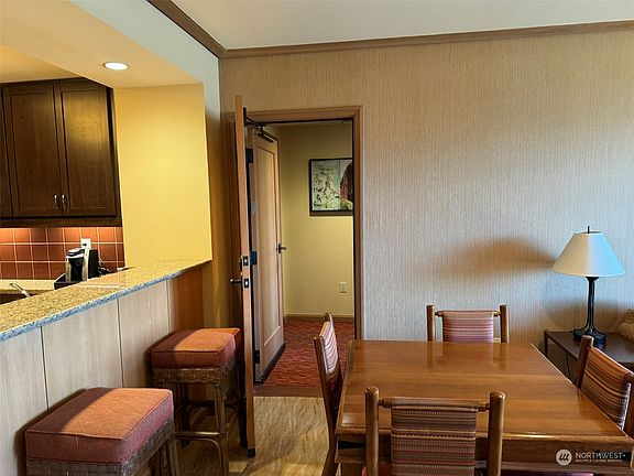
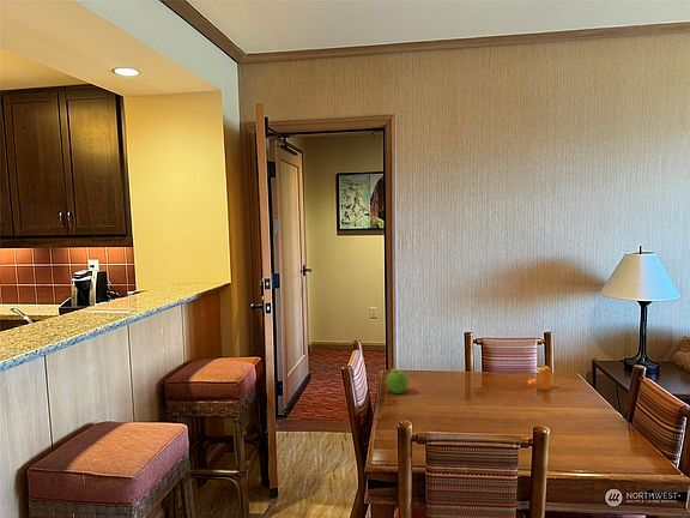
+ pepper shaker [526,365,551,391]
+ fruit [385,368,408,394]
